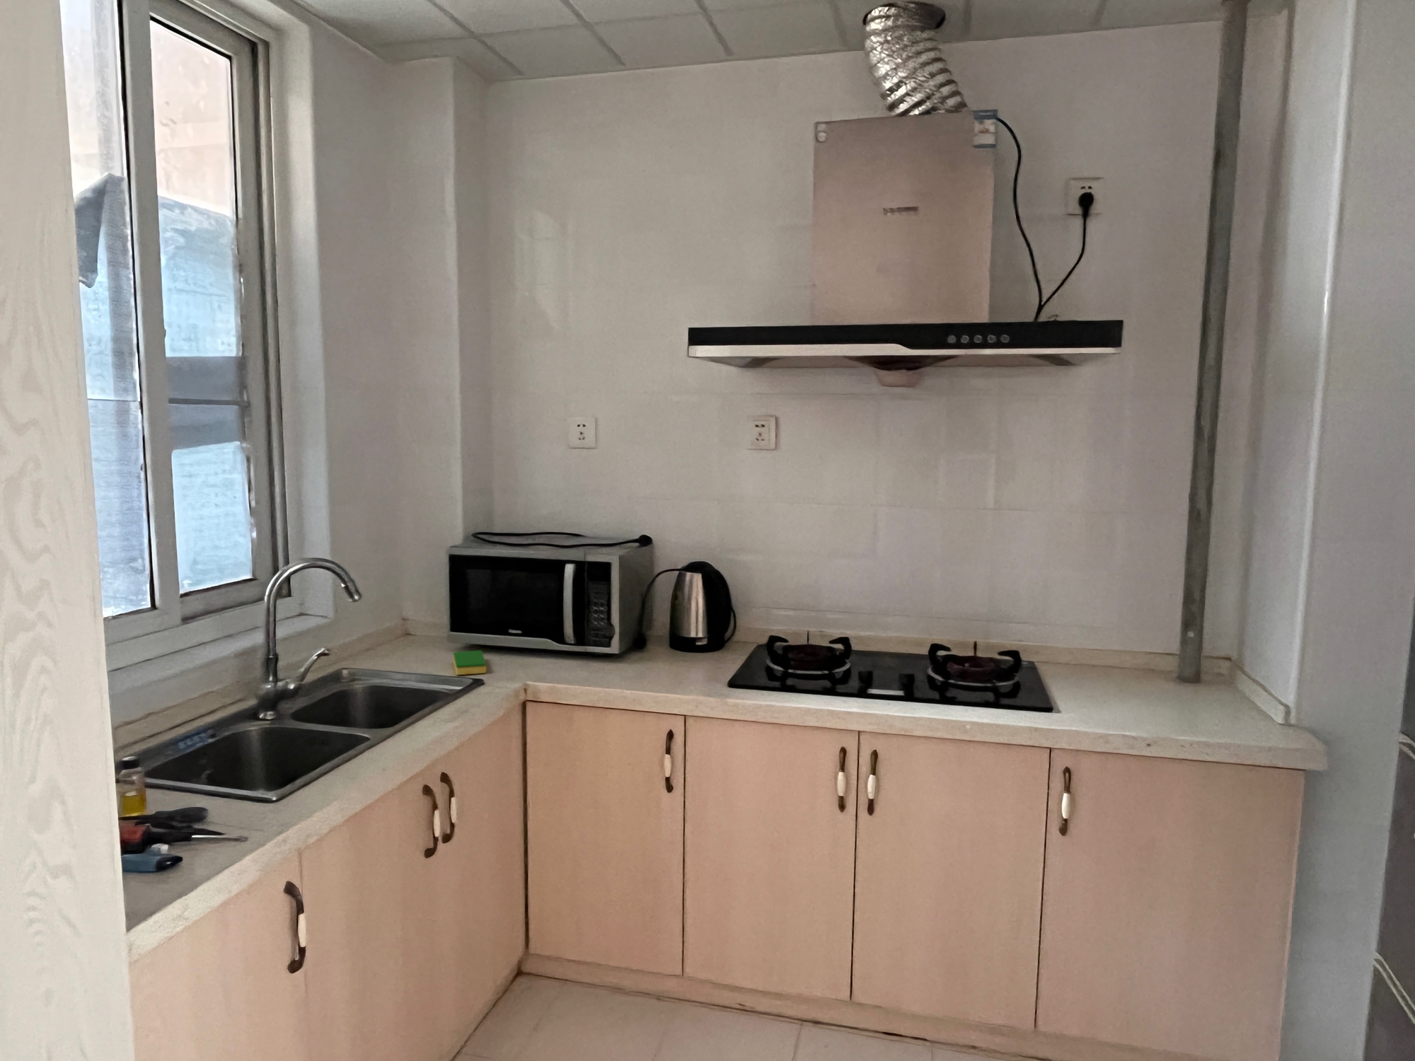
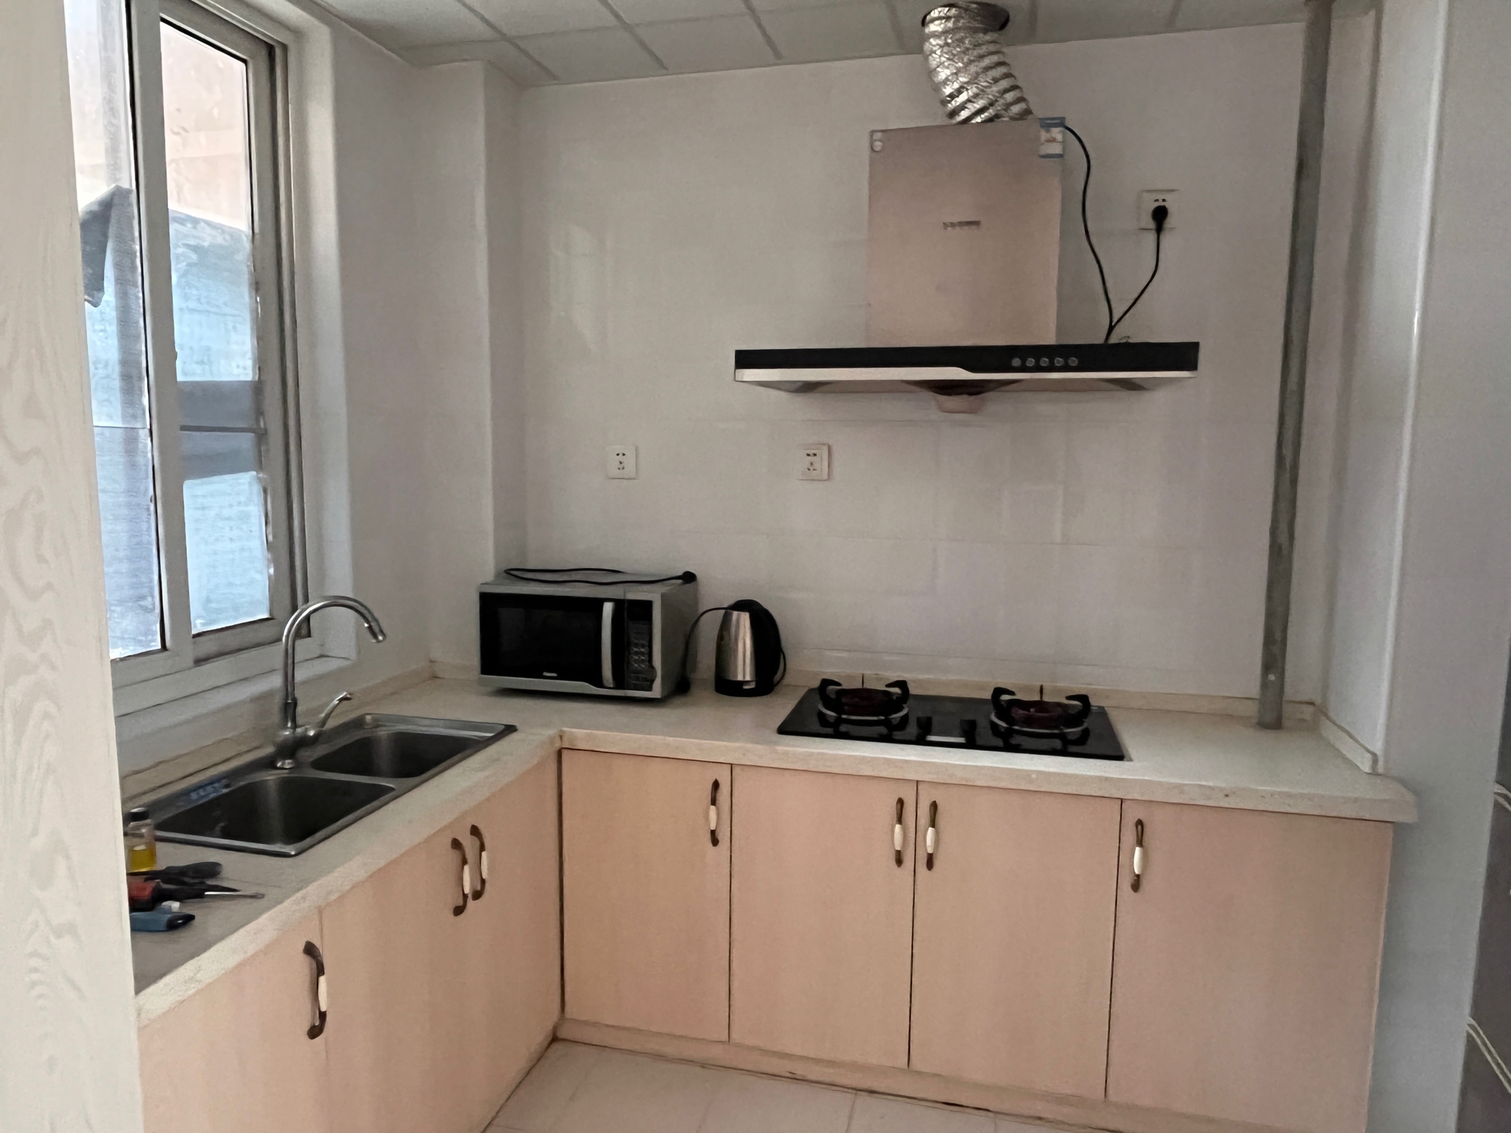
- dish sponge [452,650,487,675]
